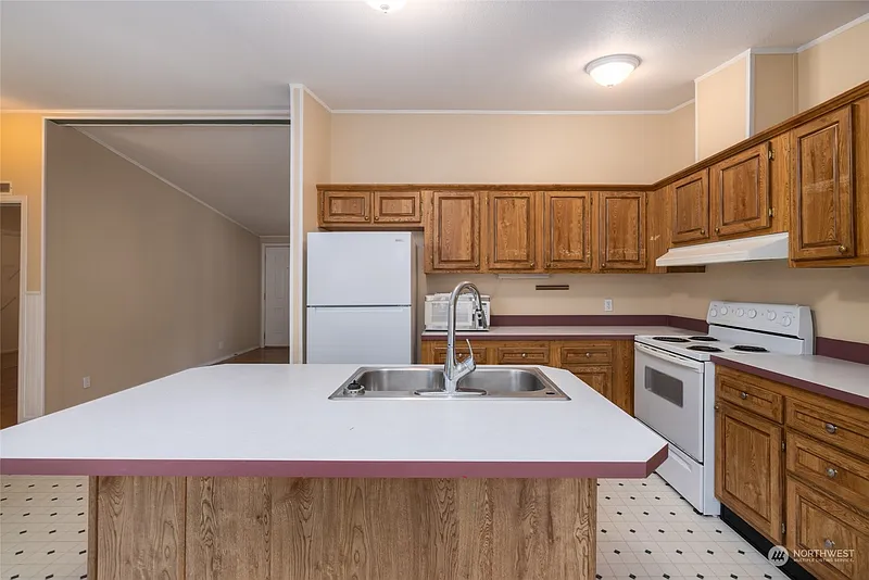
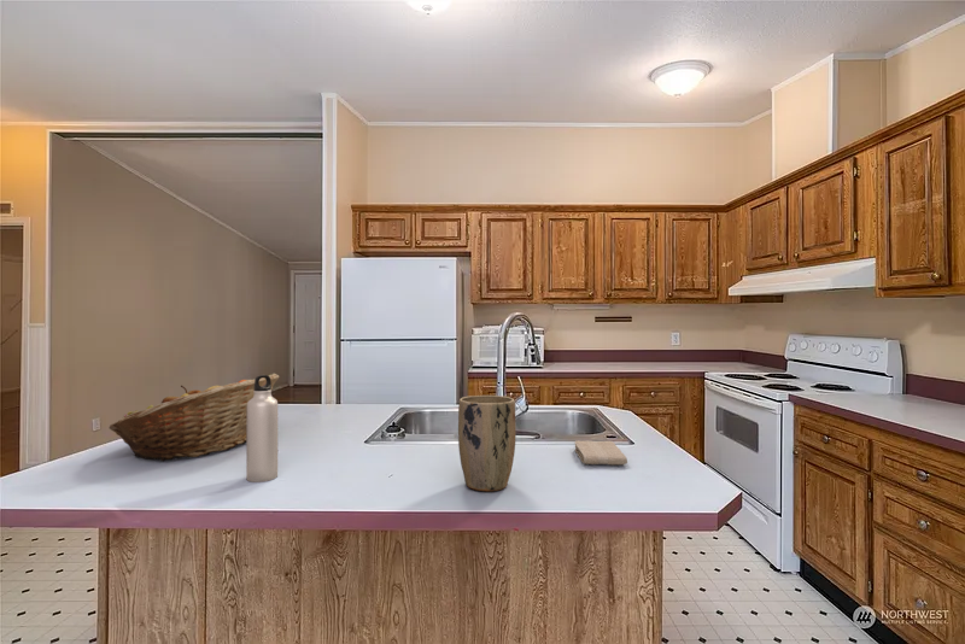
+ plant pot [457,394,517,492]
+ fruit basket [107,373,280,463]
+ water bottle [245,374,279,484]
+ washcloth [573,439,628,466]
